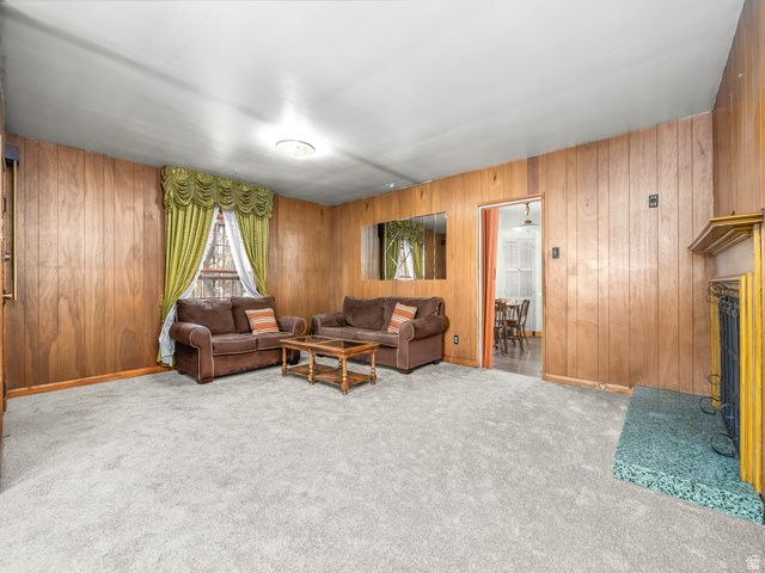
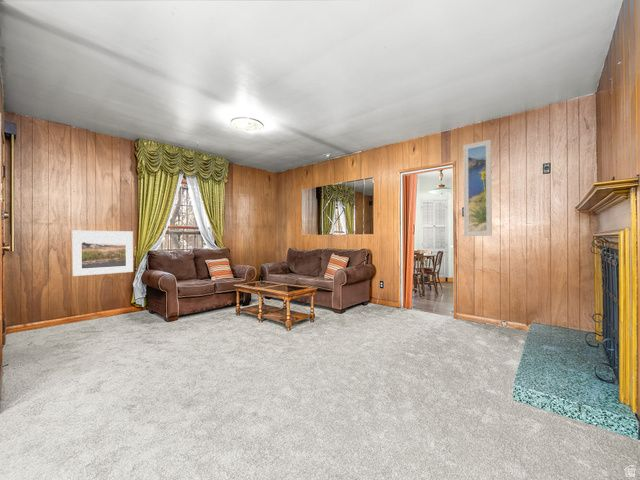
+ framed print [462,139,493,237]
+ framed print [71,230,134,277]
